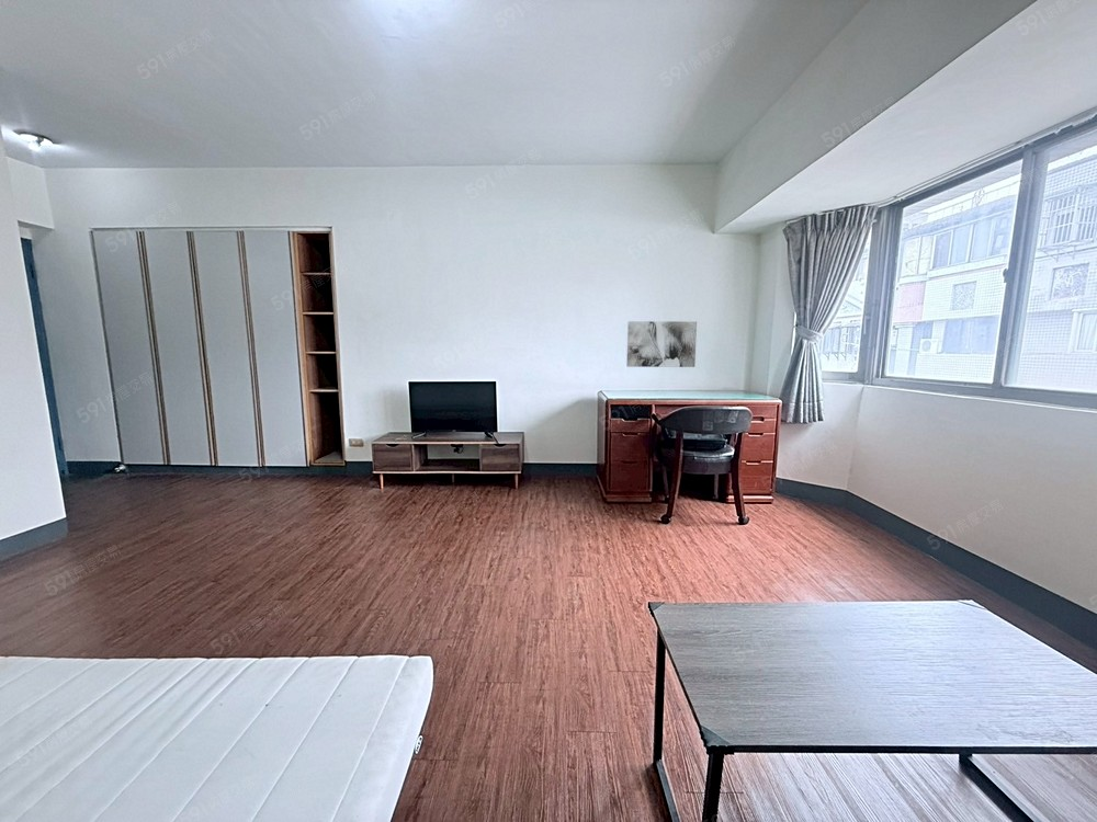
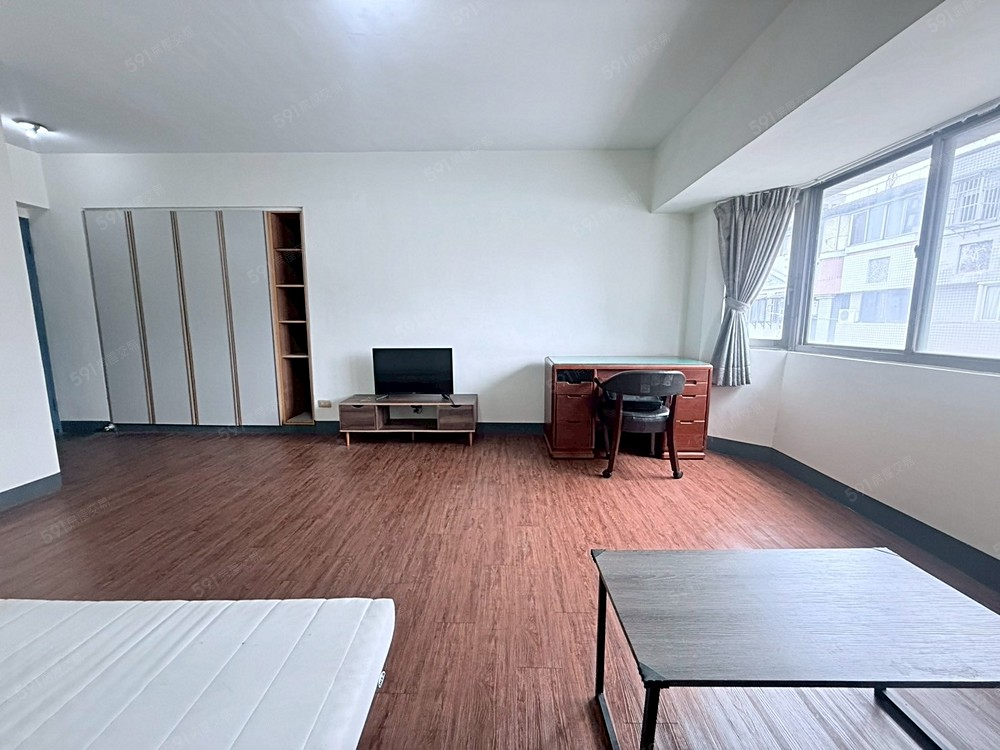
- wall art [625,320,698,368]
